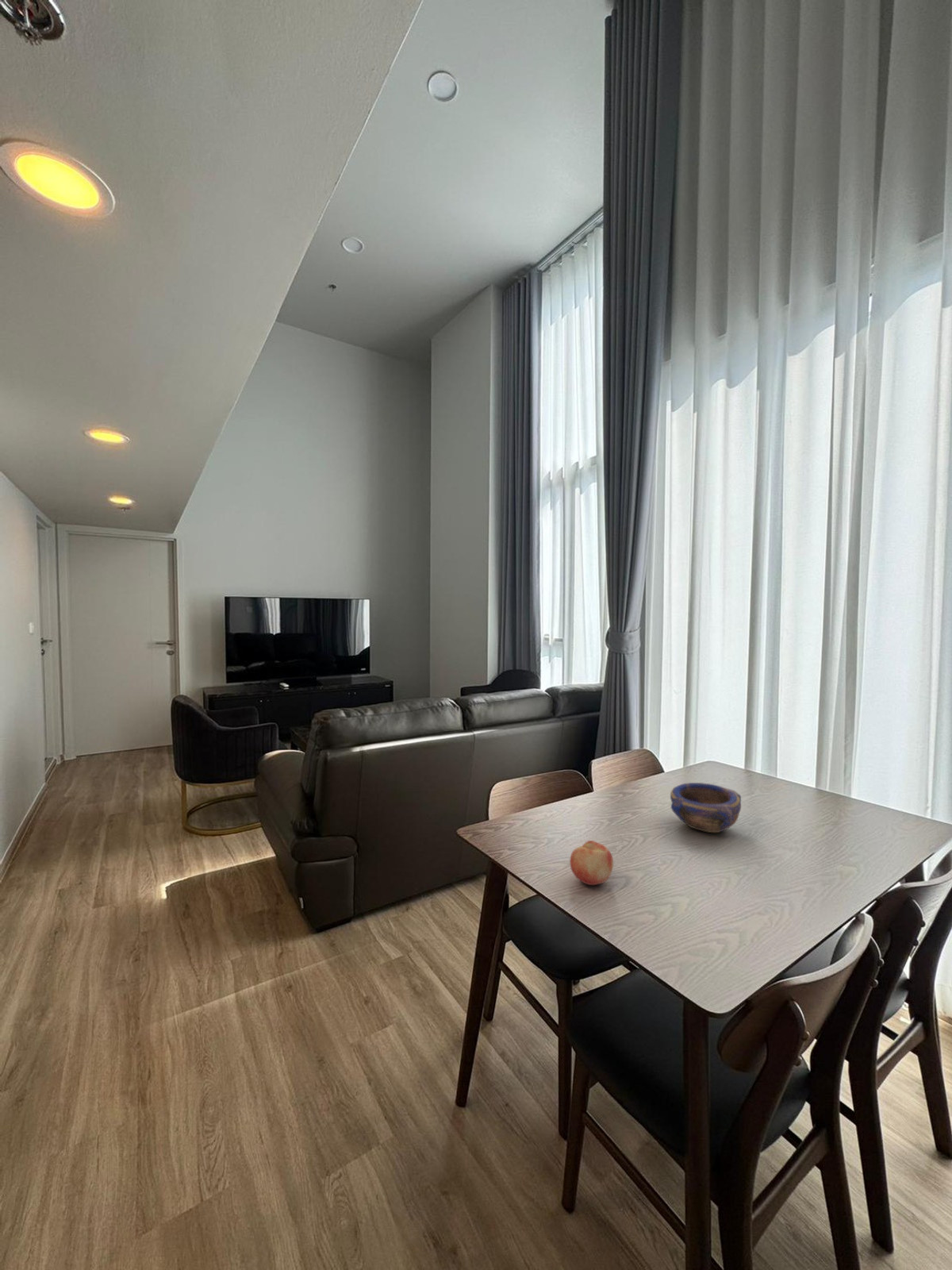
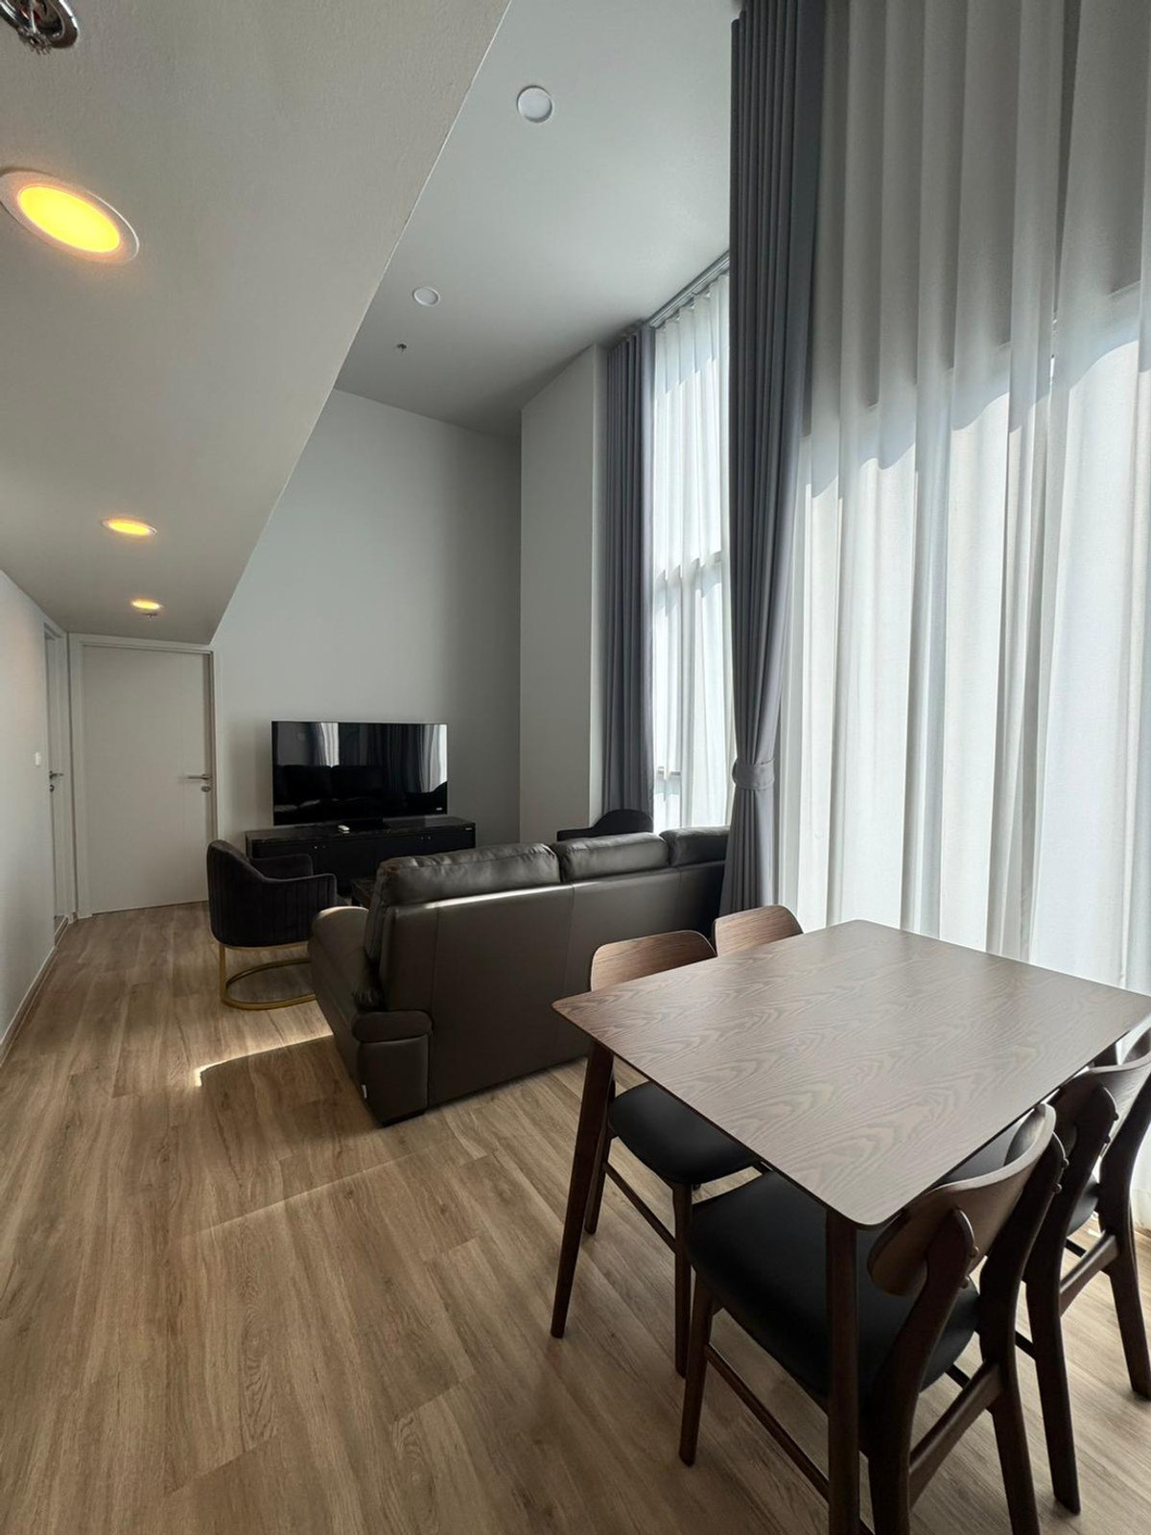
- bowl [670,782,742,833]
- fruit [569,840,614,886]
